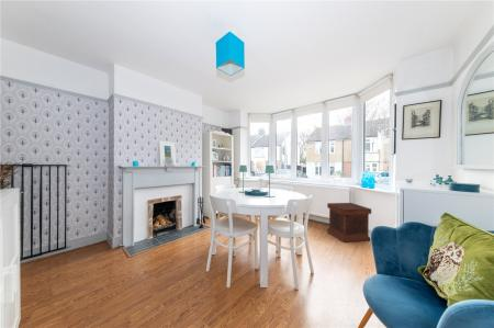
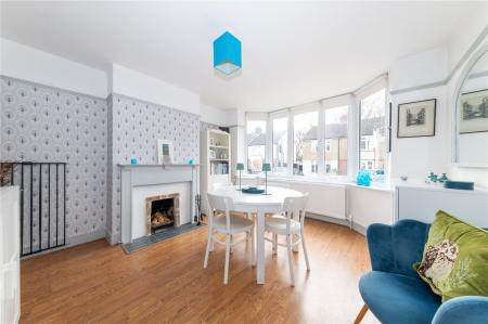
- side table [326,202,372,244]
